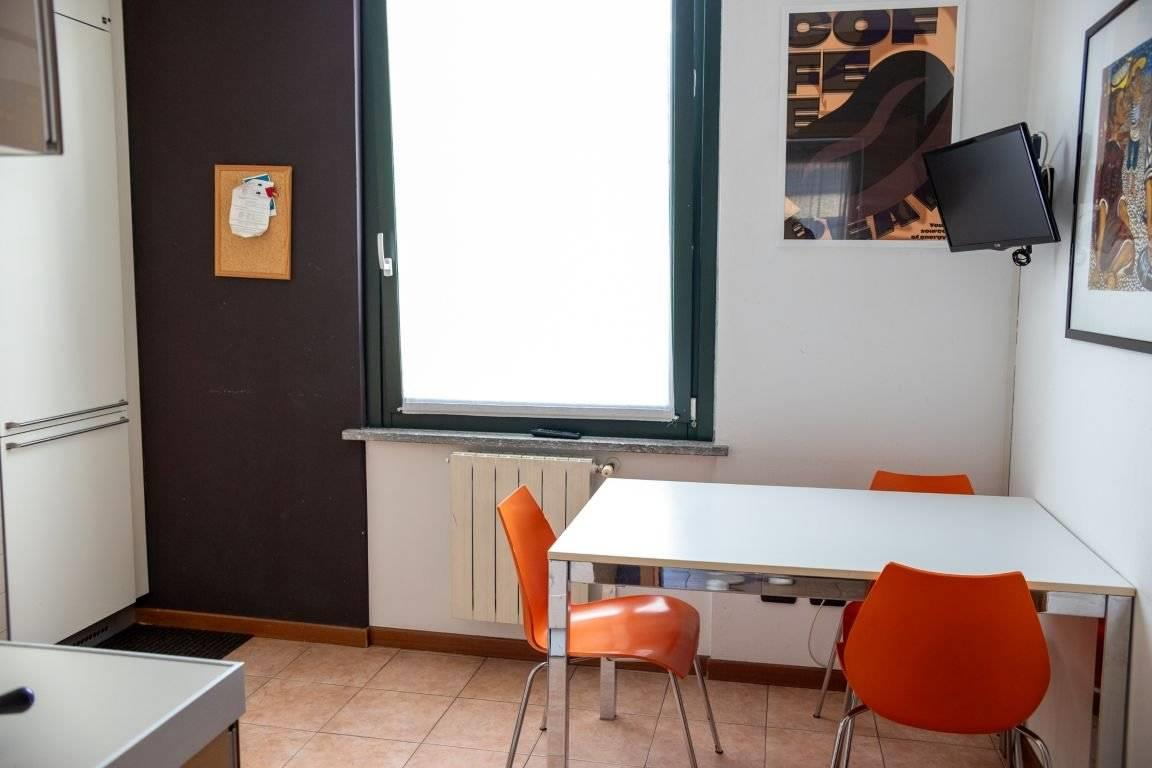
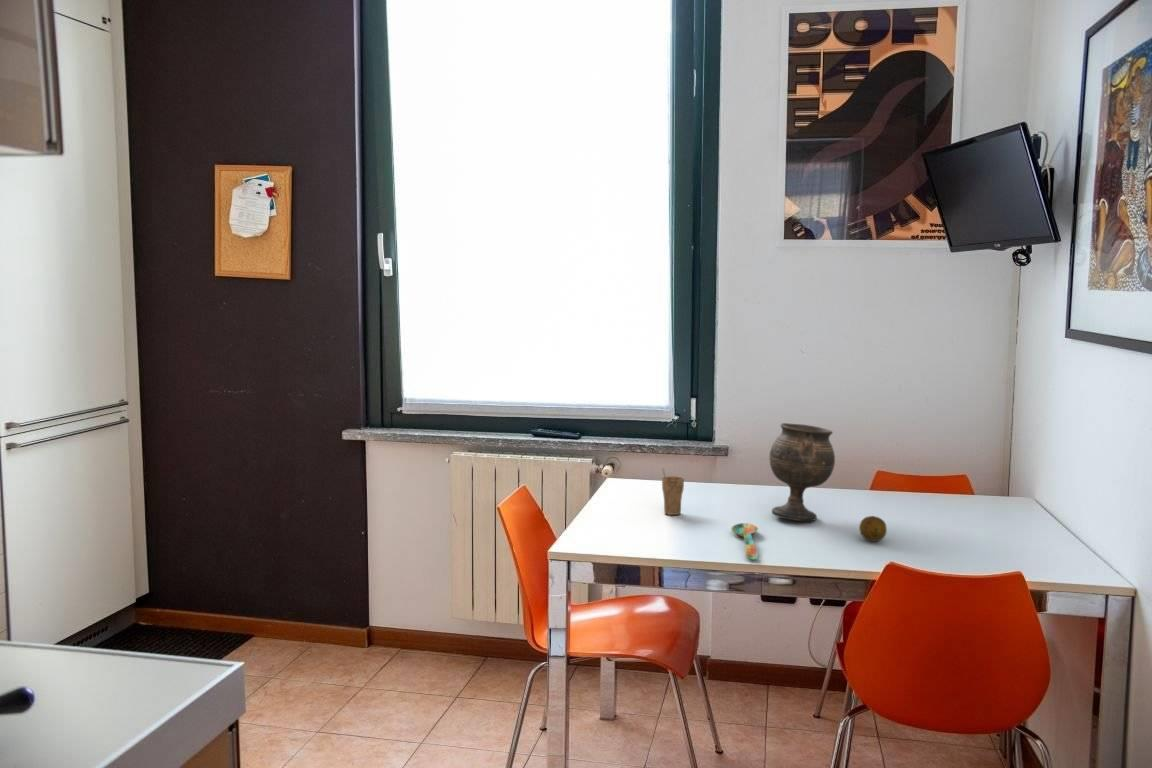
+ goblet [768,422,836,522]
+ cup [661,468,685,516]
+ spoon [731,522,759,560]
+ fruit [858,515,888,543]
